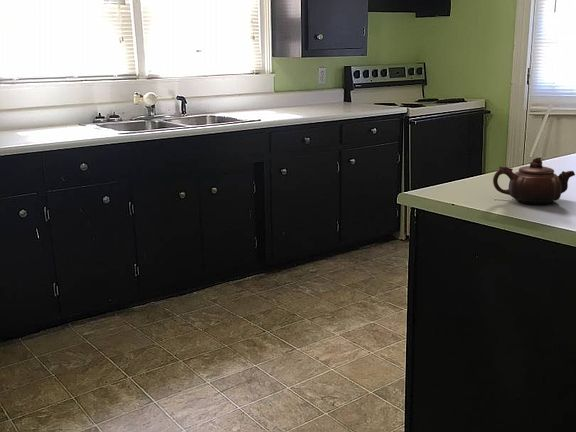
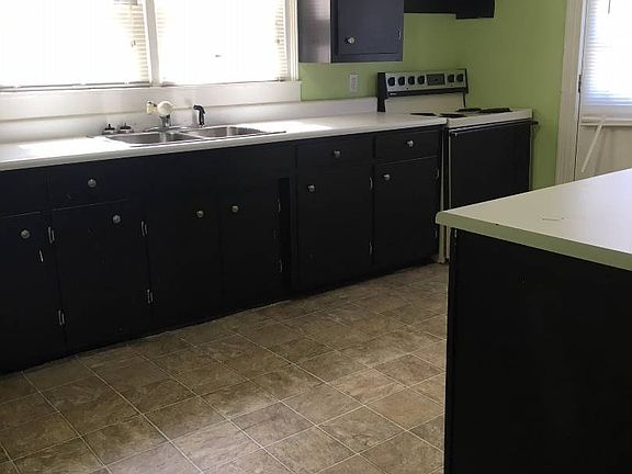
- teapot [492,156,576,205]
